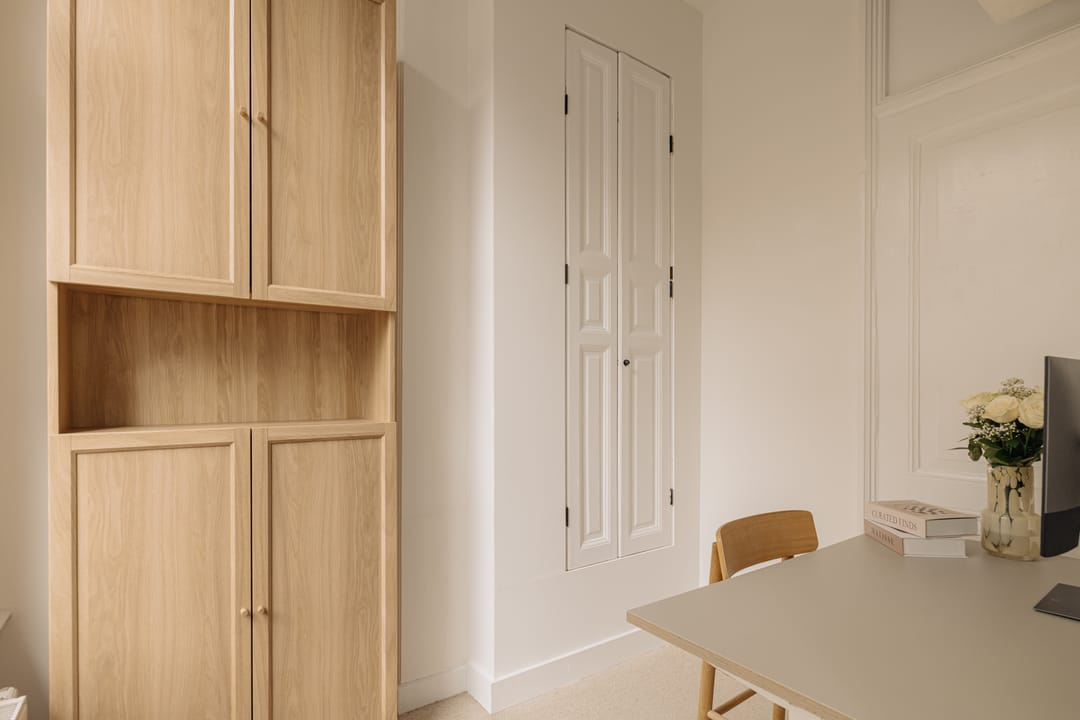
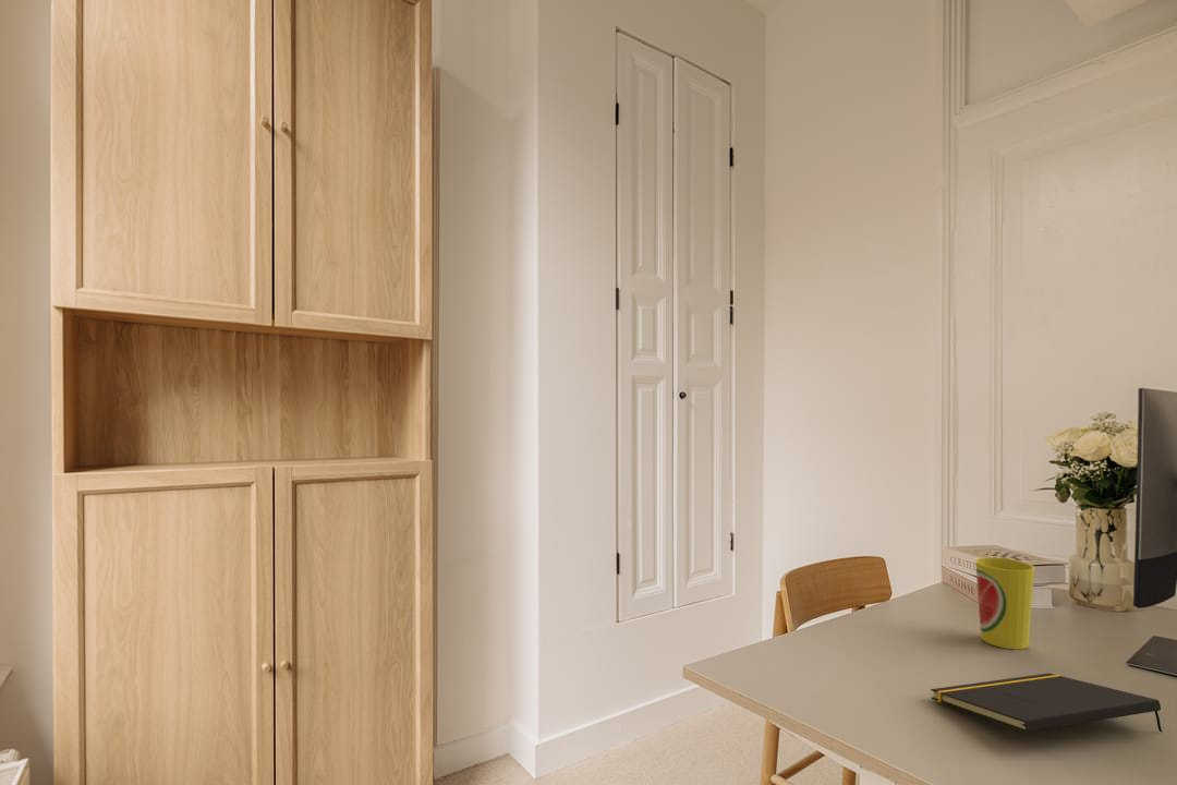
+ cup [974,556,1036,651]
+ notepad [930,673,1164,733]
